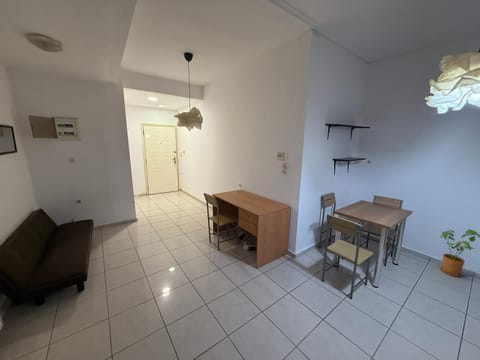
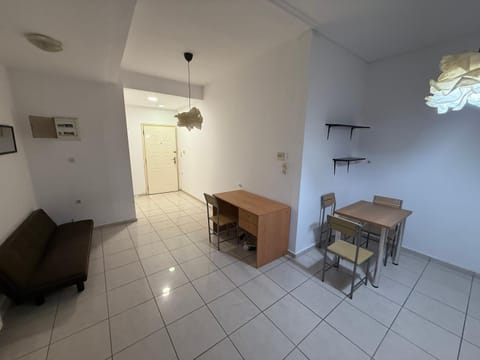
- house plant [439,228,480,278]
